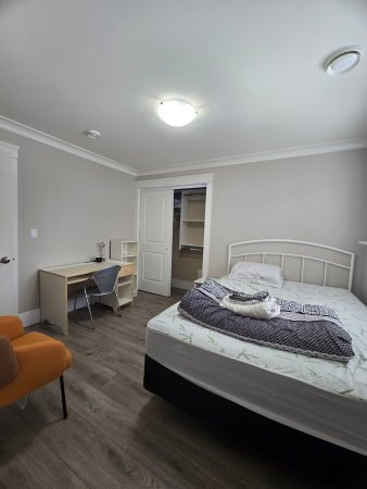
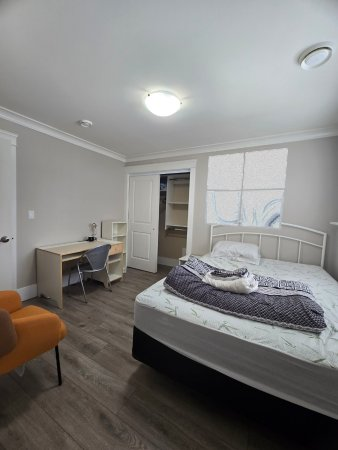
+ wall art [204,147,288,230]
